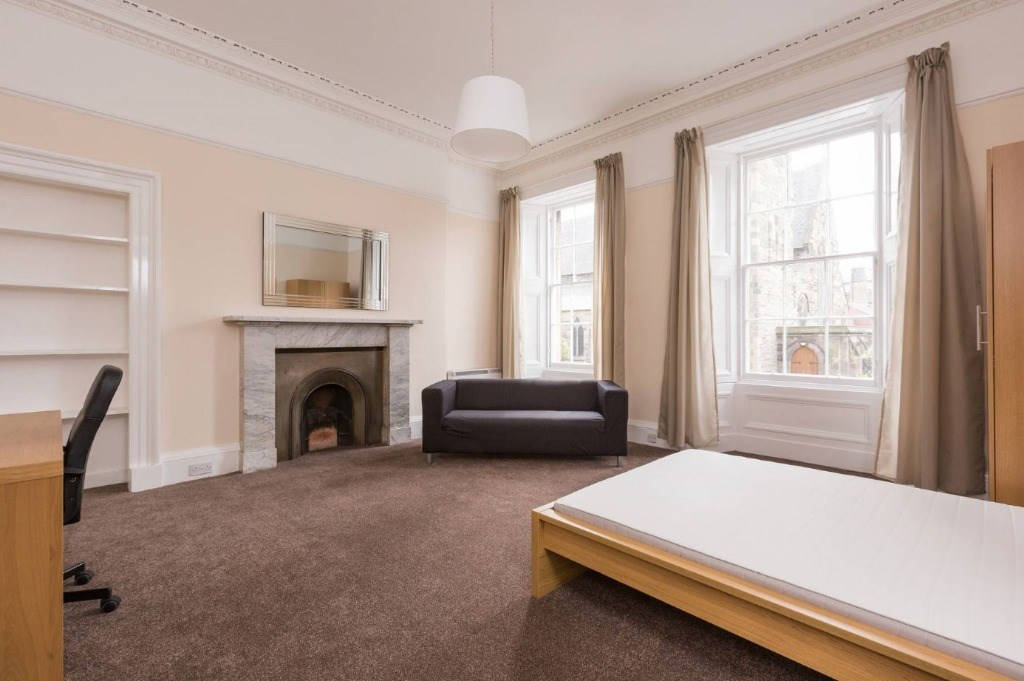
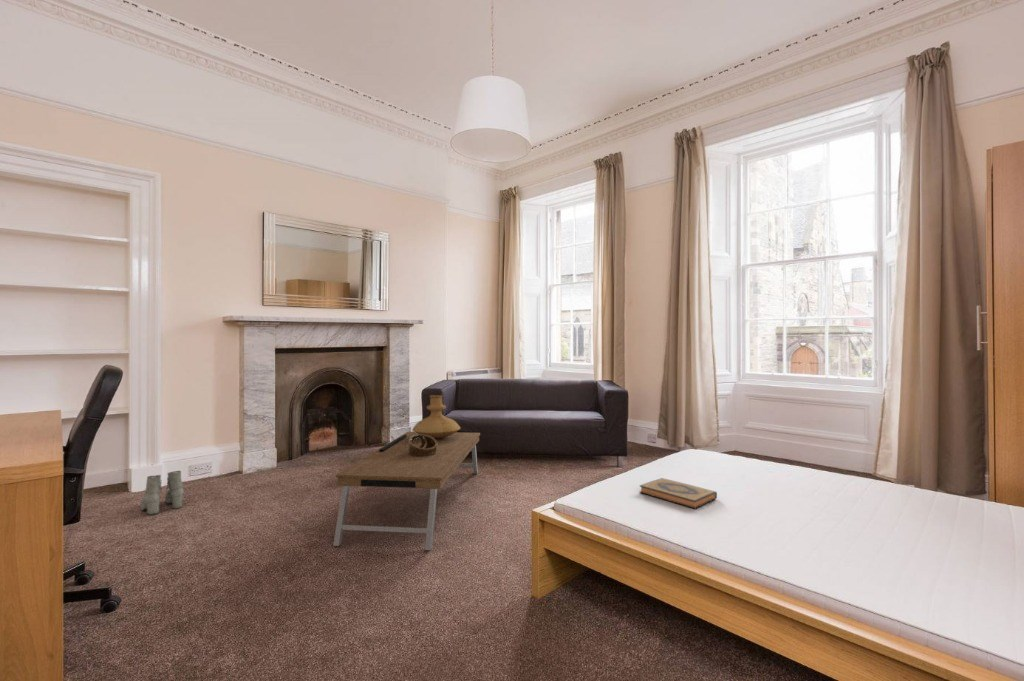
+ vase [411,394,461,439]
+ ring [408,434,437,457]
+ hardback book [639,477,718,510]
+ coffee table [332,431,481,551]
+ boots [140,470,185,516]
